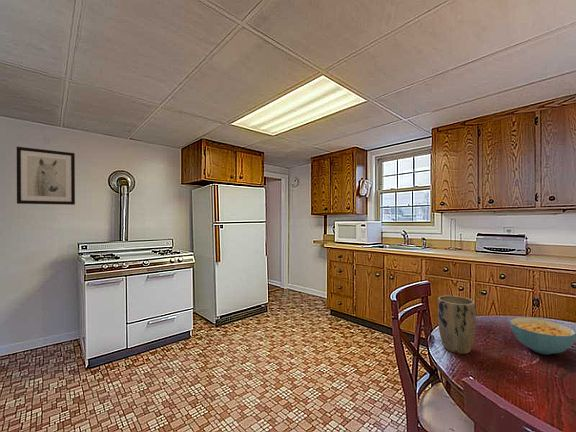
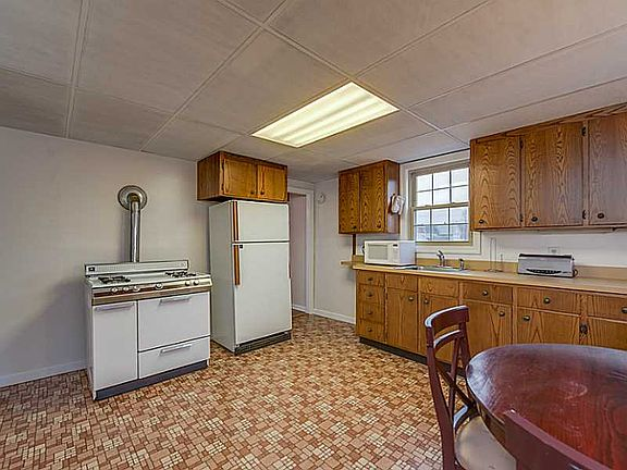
- plant pot [437,295,477,355]
- wall art [16,146,76,206]
- cereal bowl [509,317,576,355]
